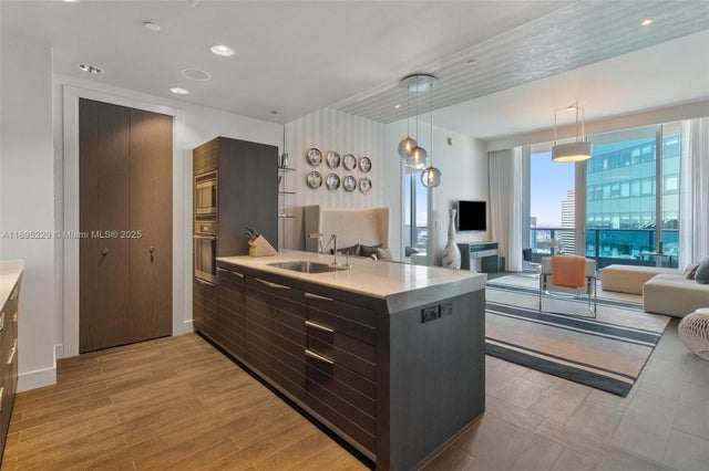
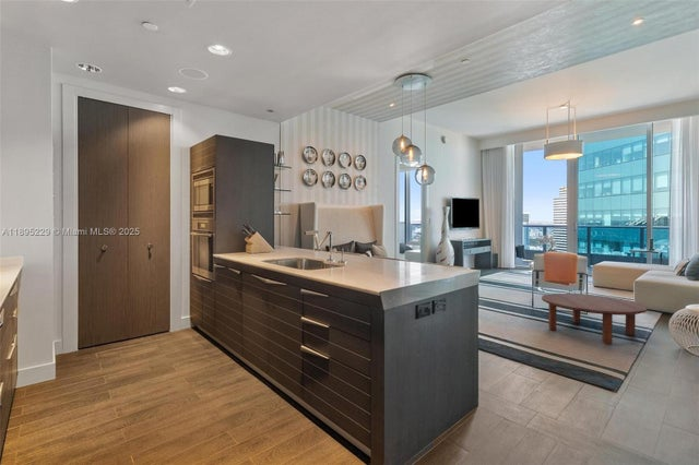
+ coffee table [541,293,649,345]
